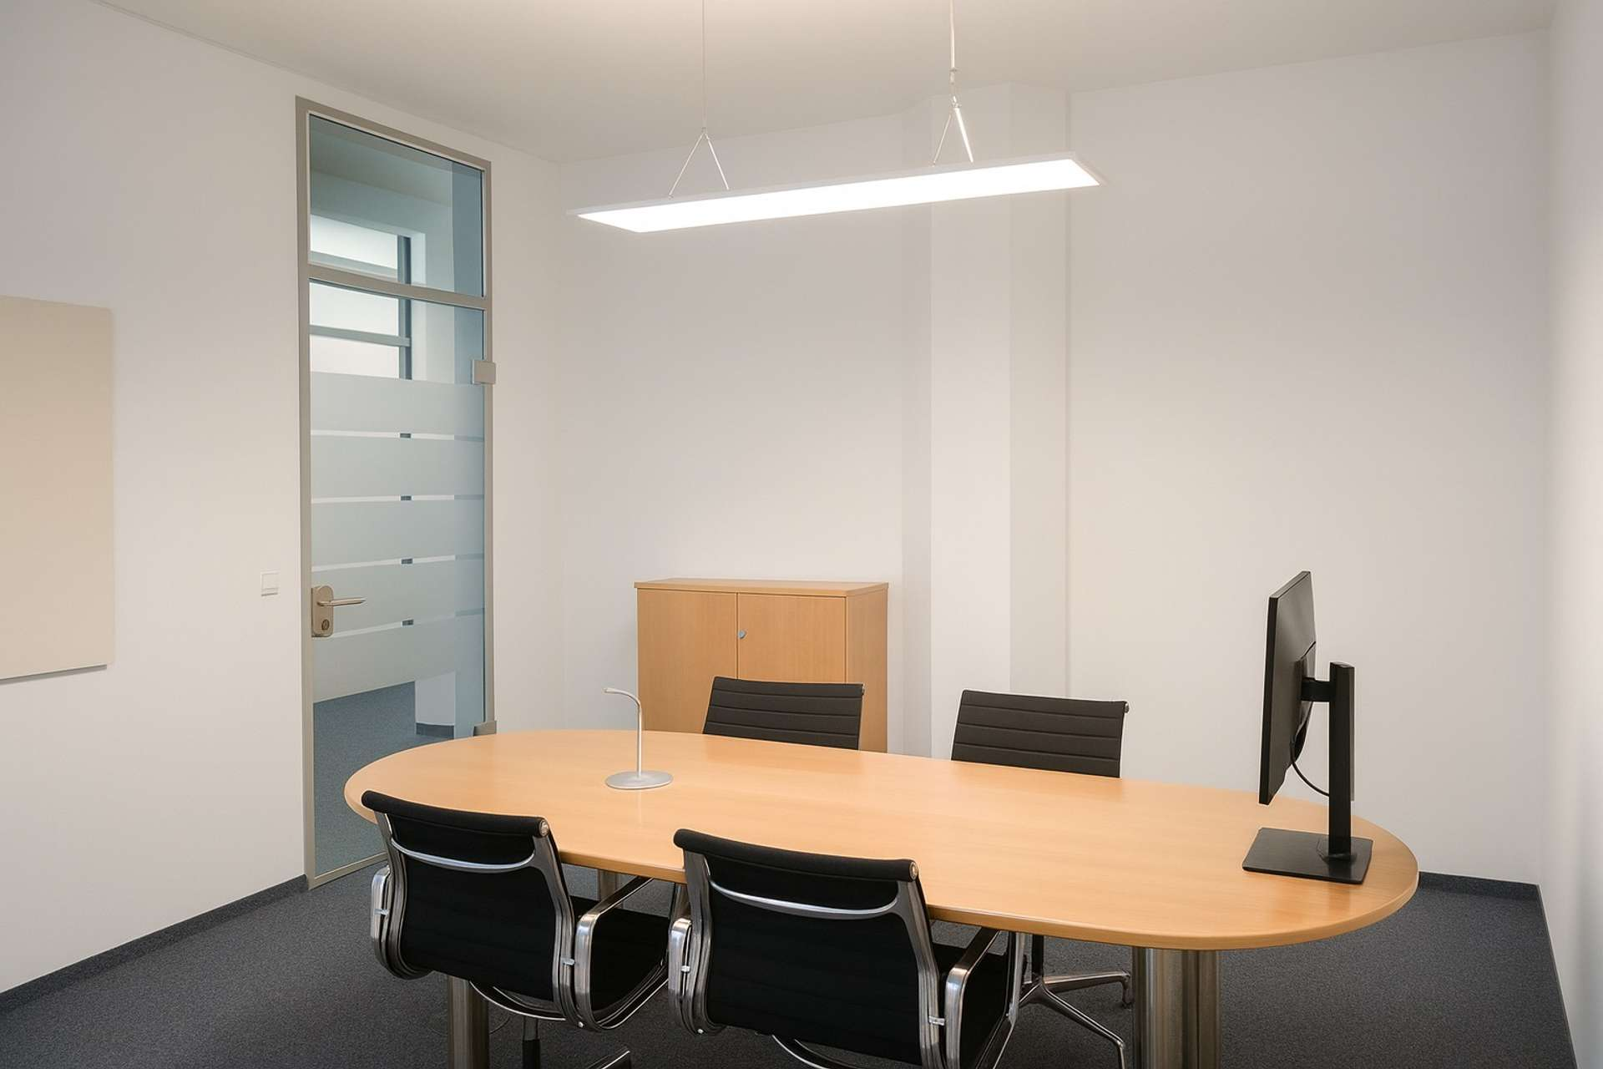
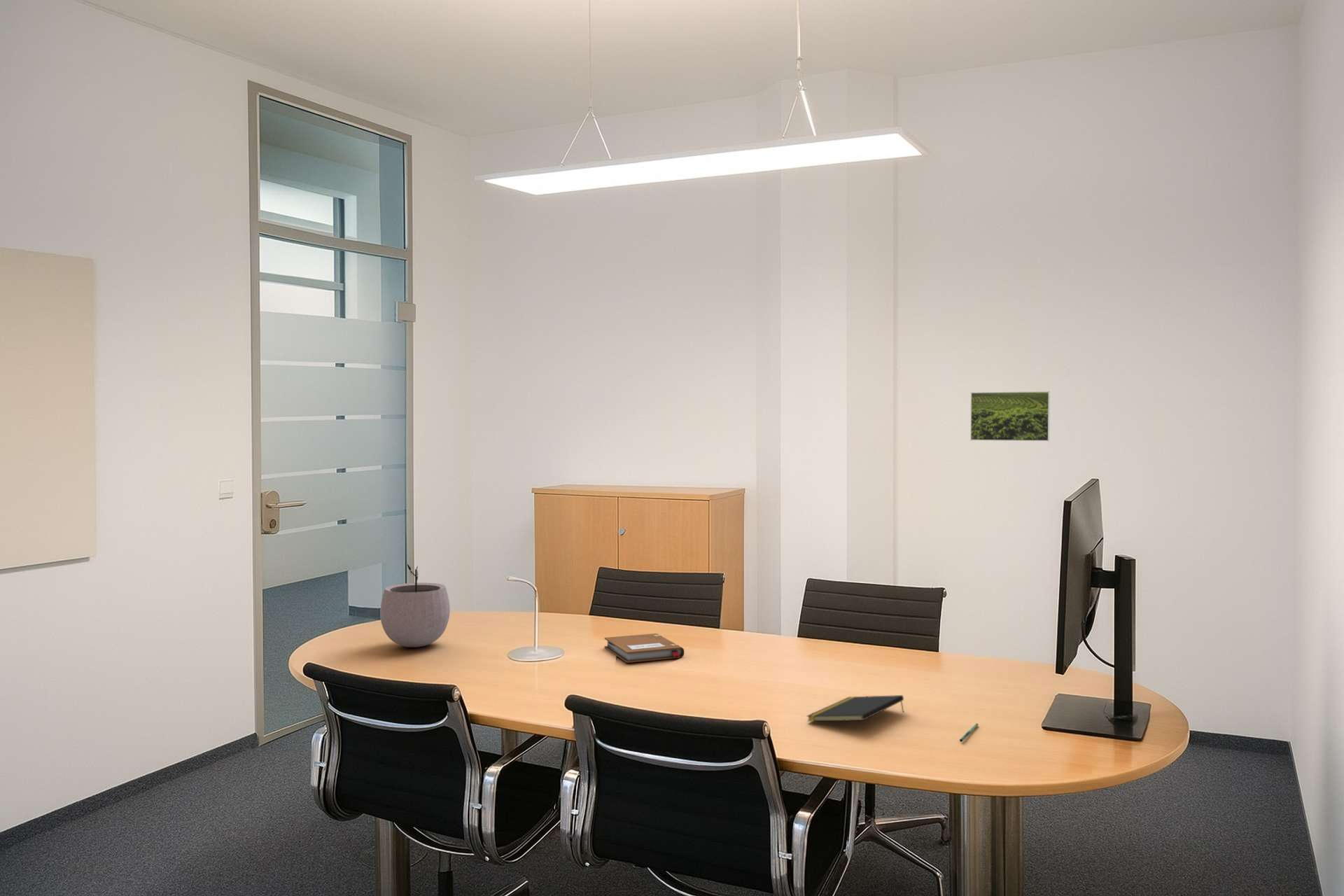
+ pen [959,723,979,743]
+ notepad [806,694,904,722]
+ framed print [970,391,1051,442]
+ plant pot [379,563,451,648]
+ notebook [604,633,685,664]
